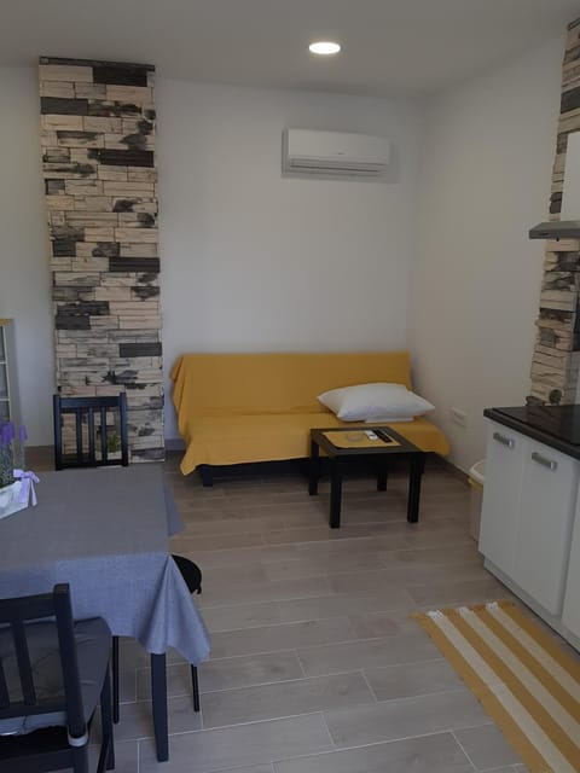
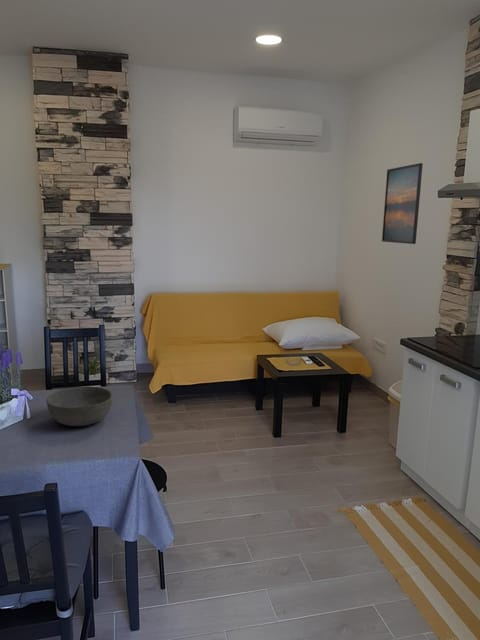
+ bowl [46,385,114,427]
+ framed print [381,162,424,245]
